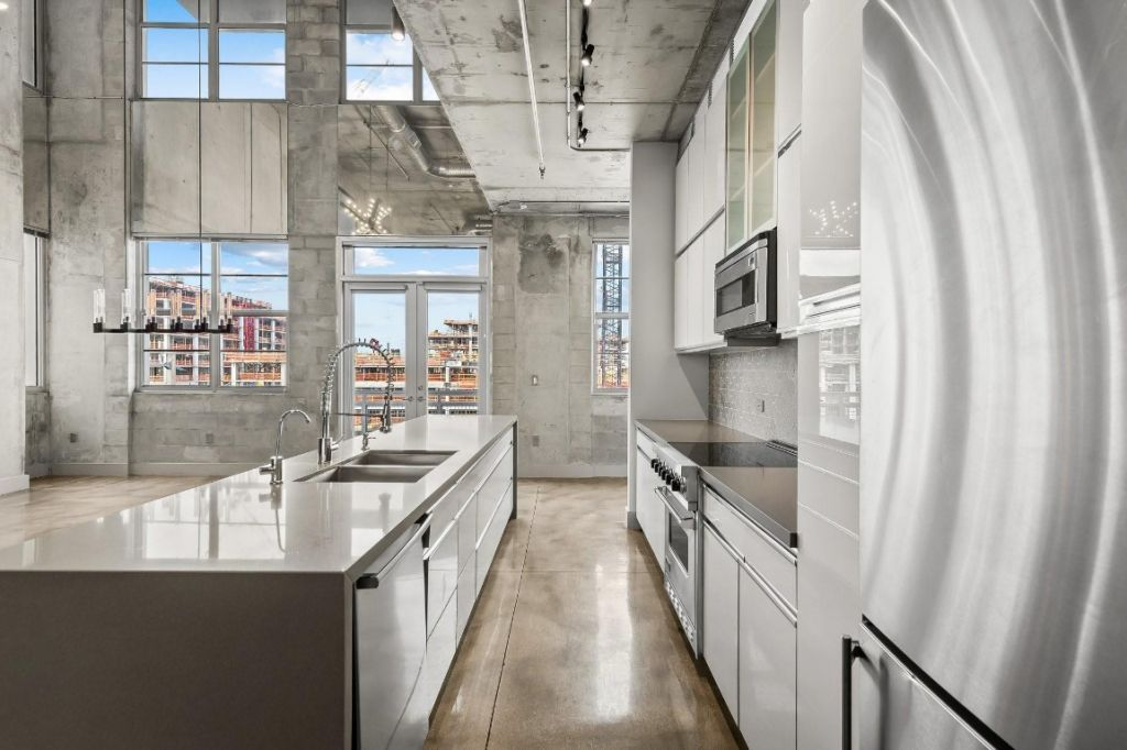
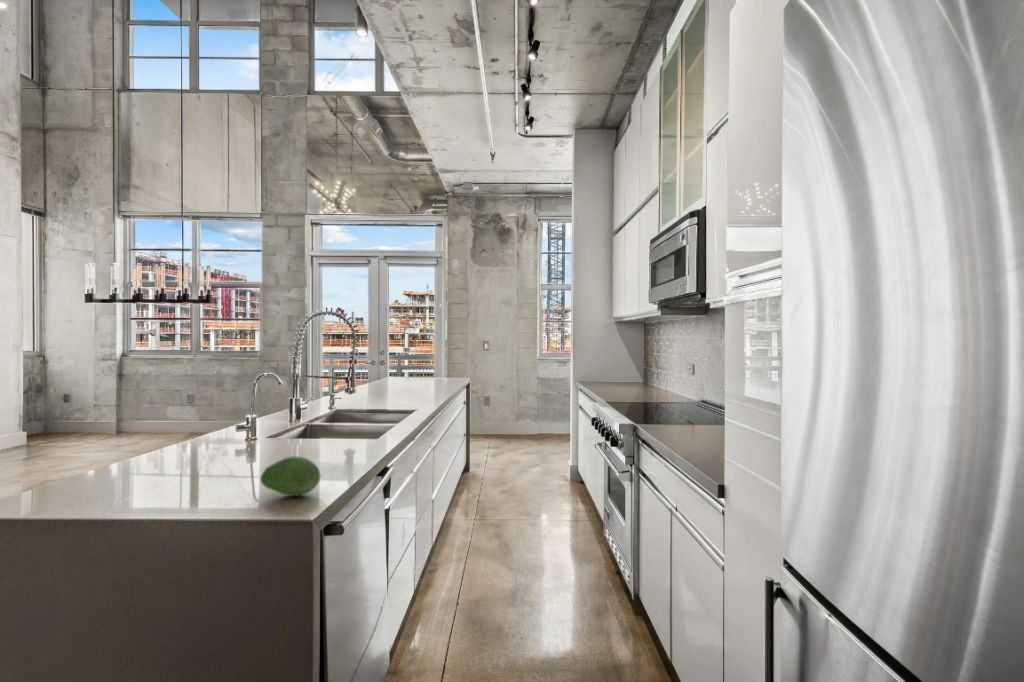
+ fruit [259,455,322,497]
